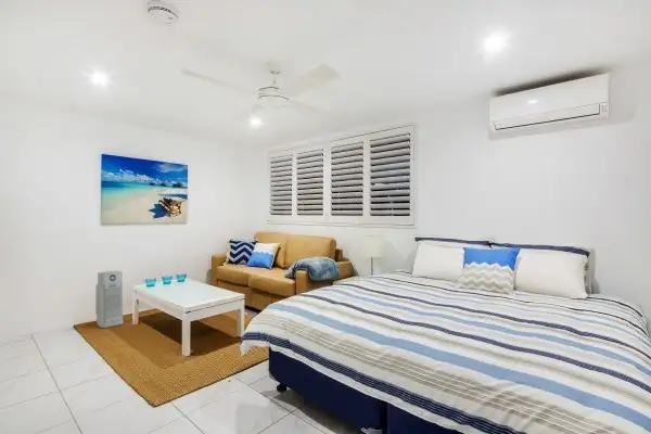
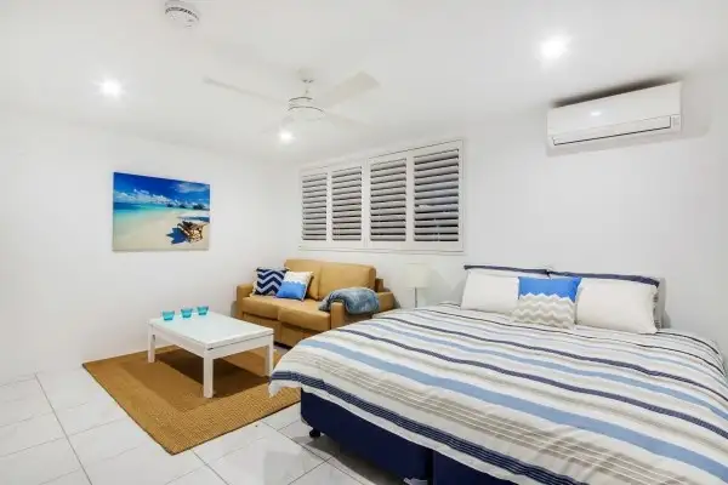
- air purifier [94,270,124,329]
